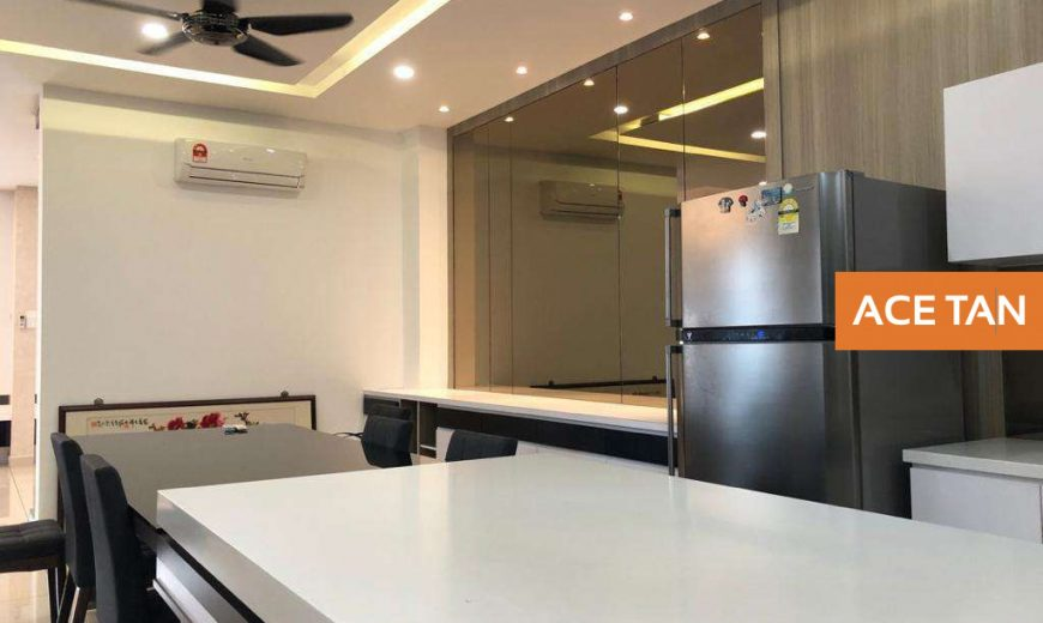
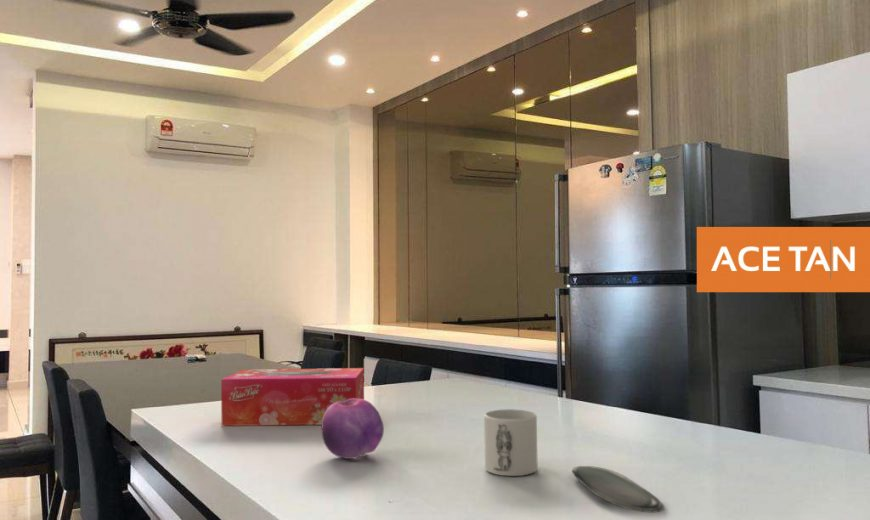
+ tissue box [220,367,365,427]
+ mug [483,408,539,477]
+ oval tray [571,465,665,514]
+ fruit [321,398,385,460]
